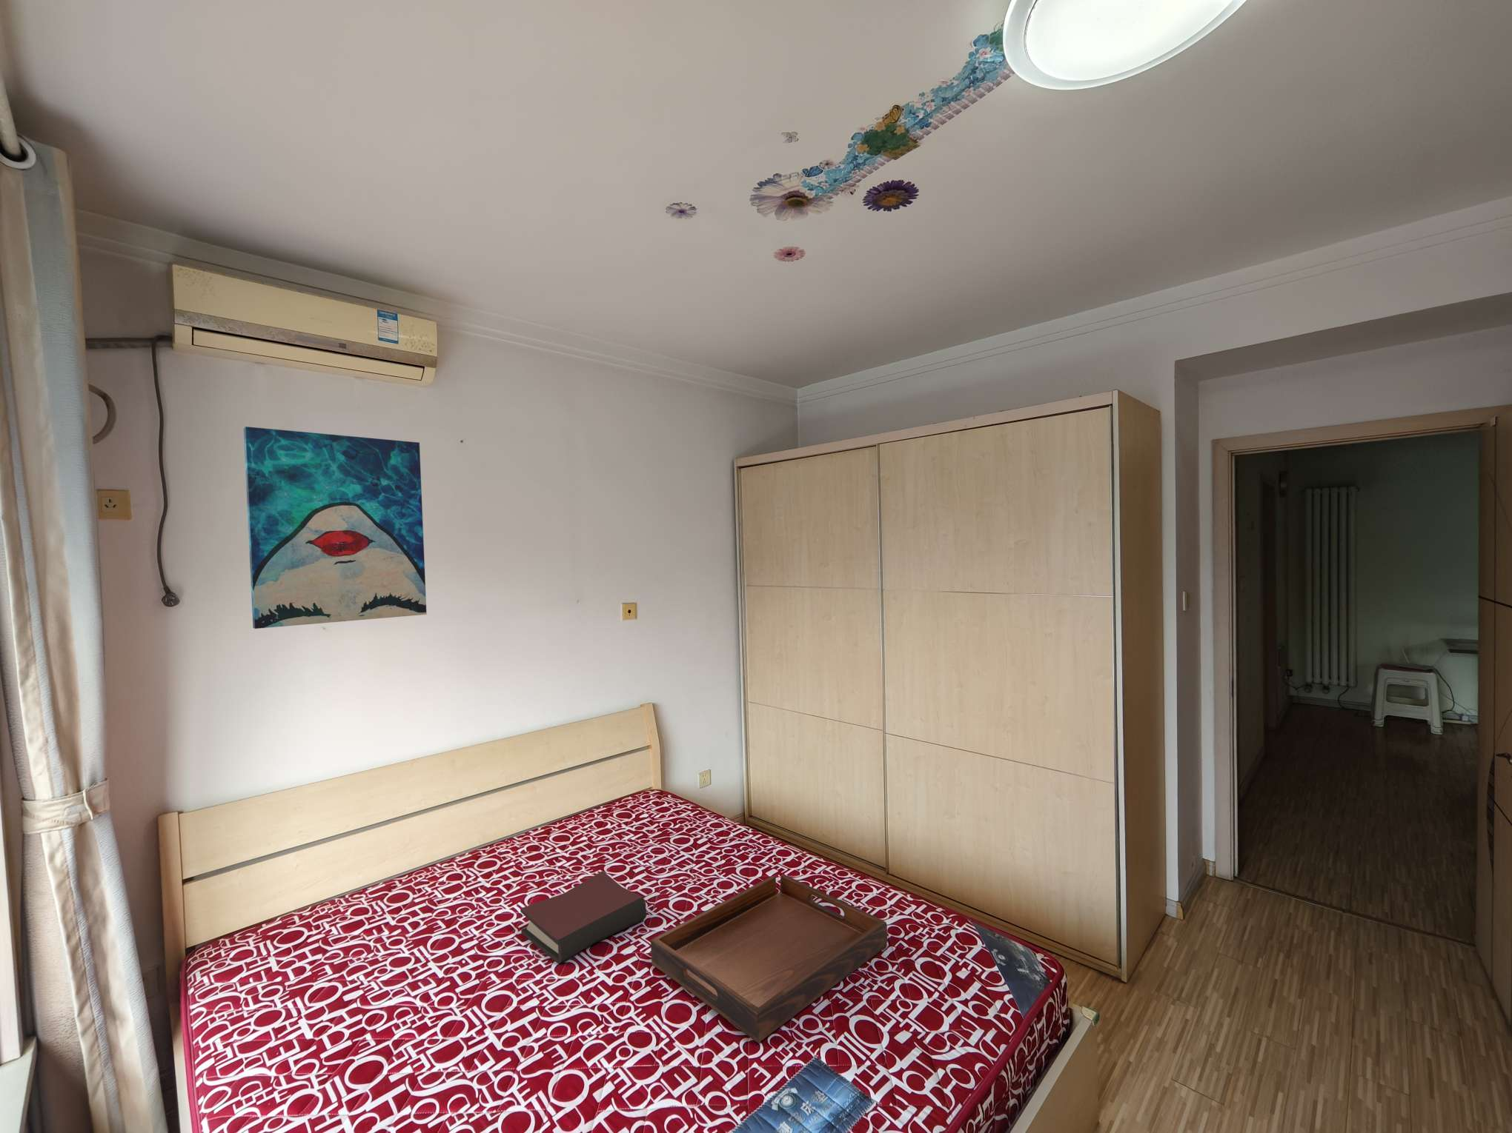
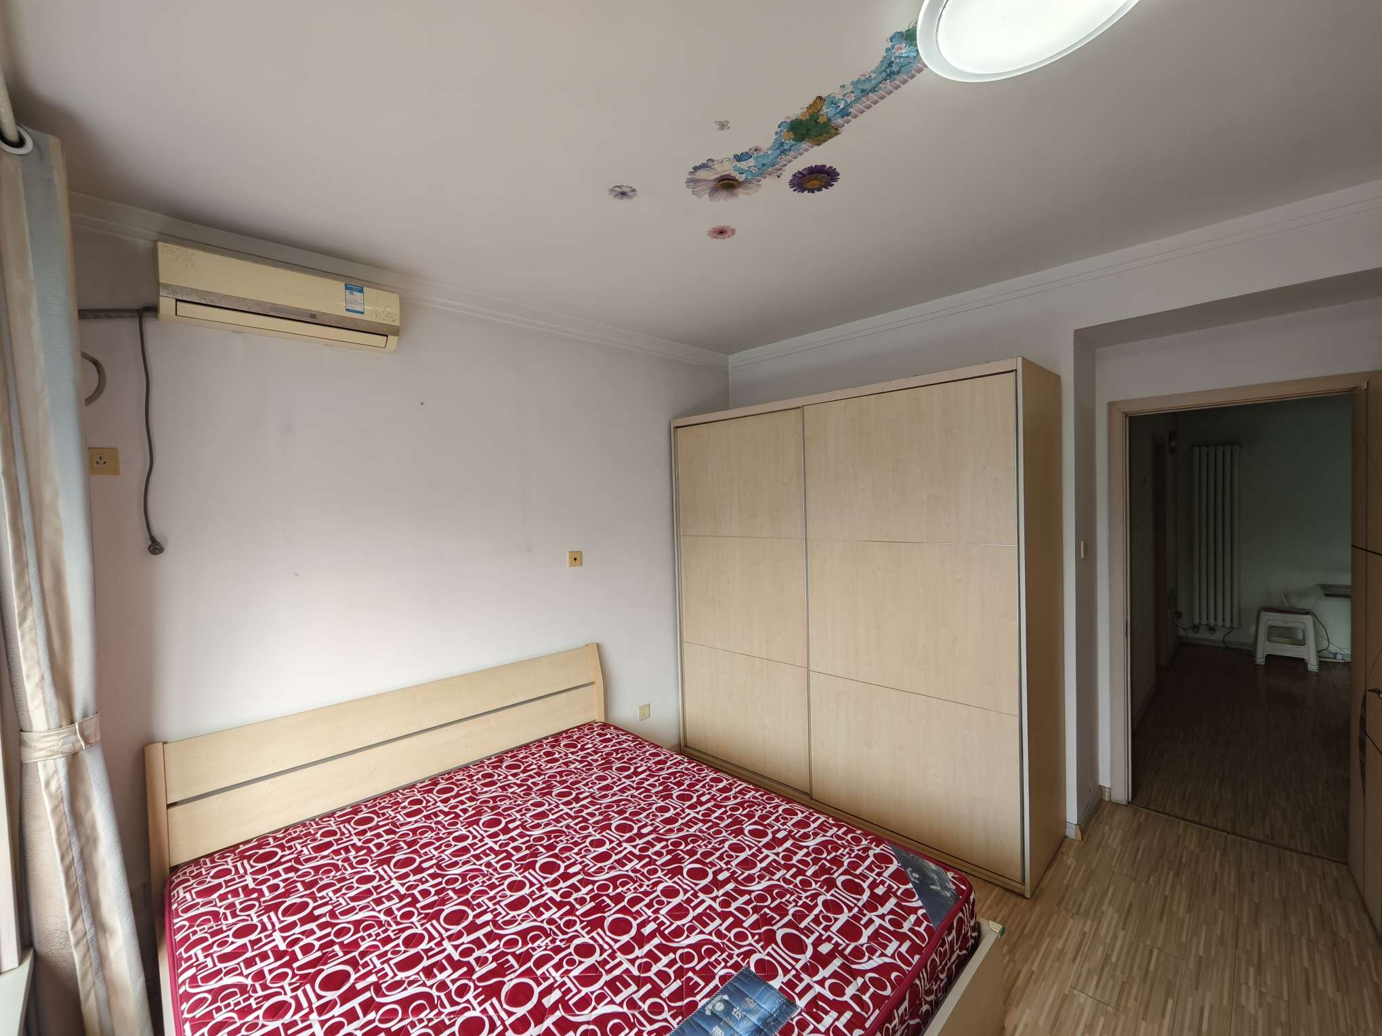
- hardback book [519,870,646,965]
- wall art [243,426,427,630]
- serving tray [650,874,888,1044]
